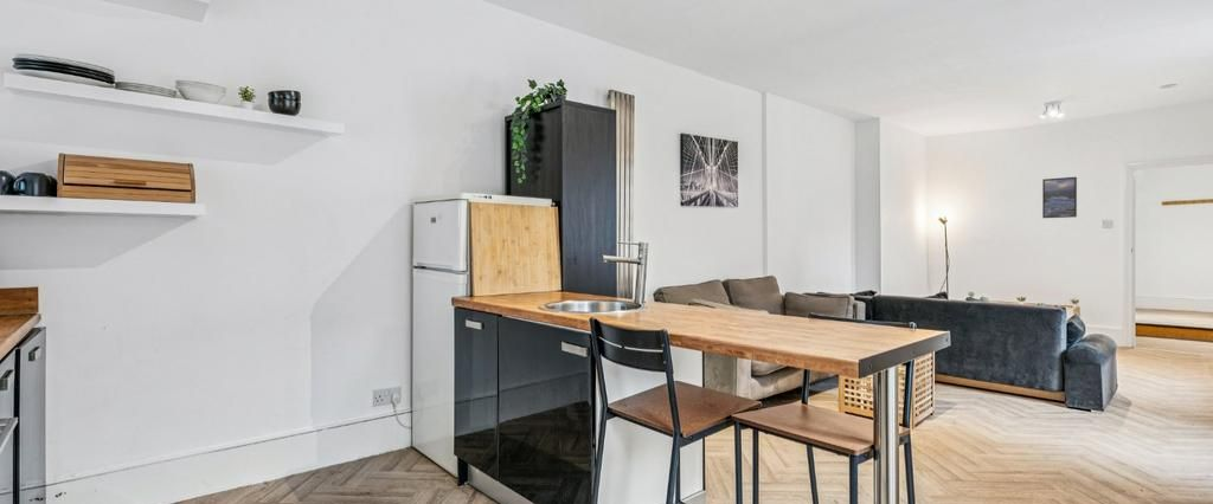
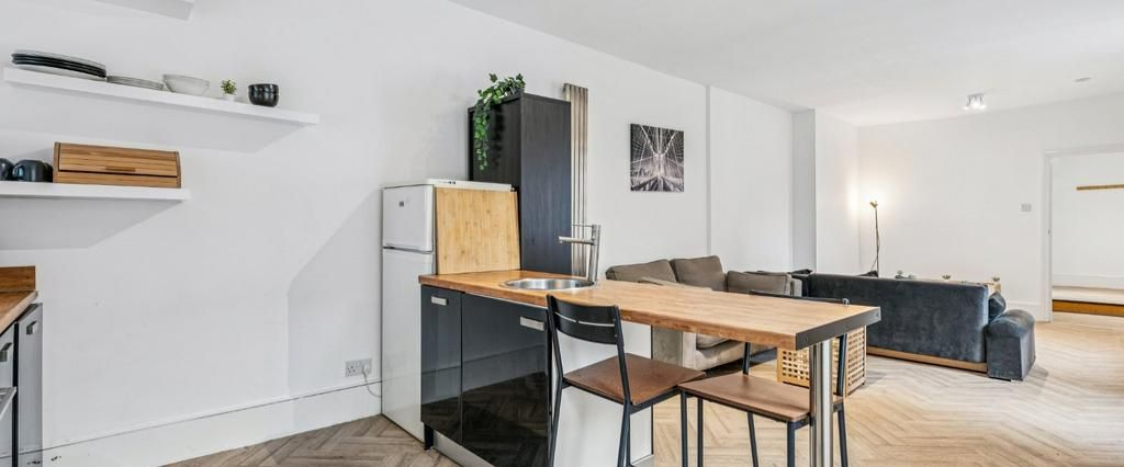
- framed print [1041,176,1078,219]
